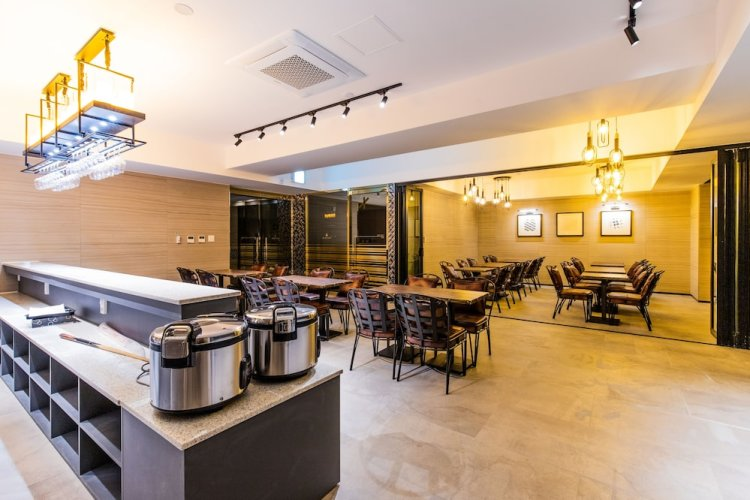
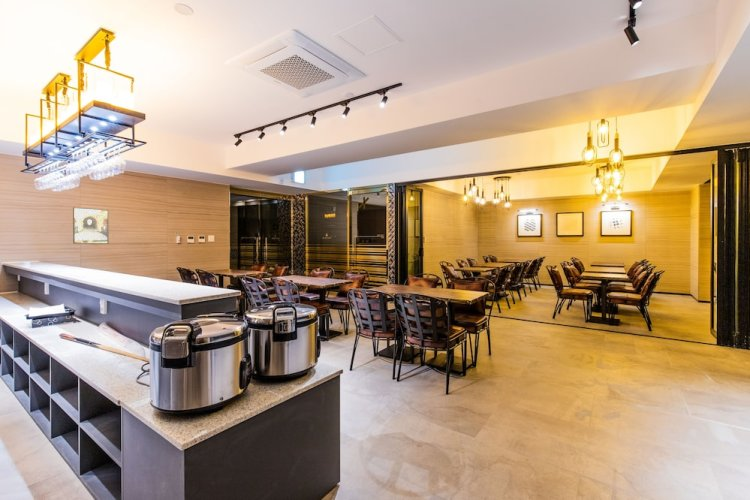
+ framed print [72,206,110,245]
